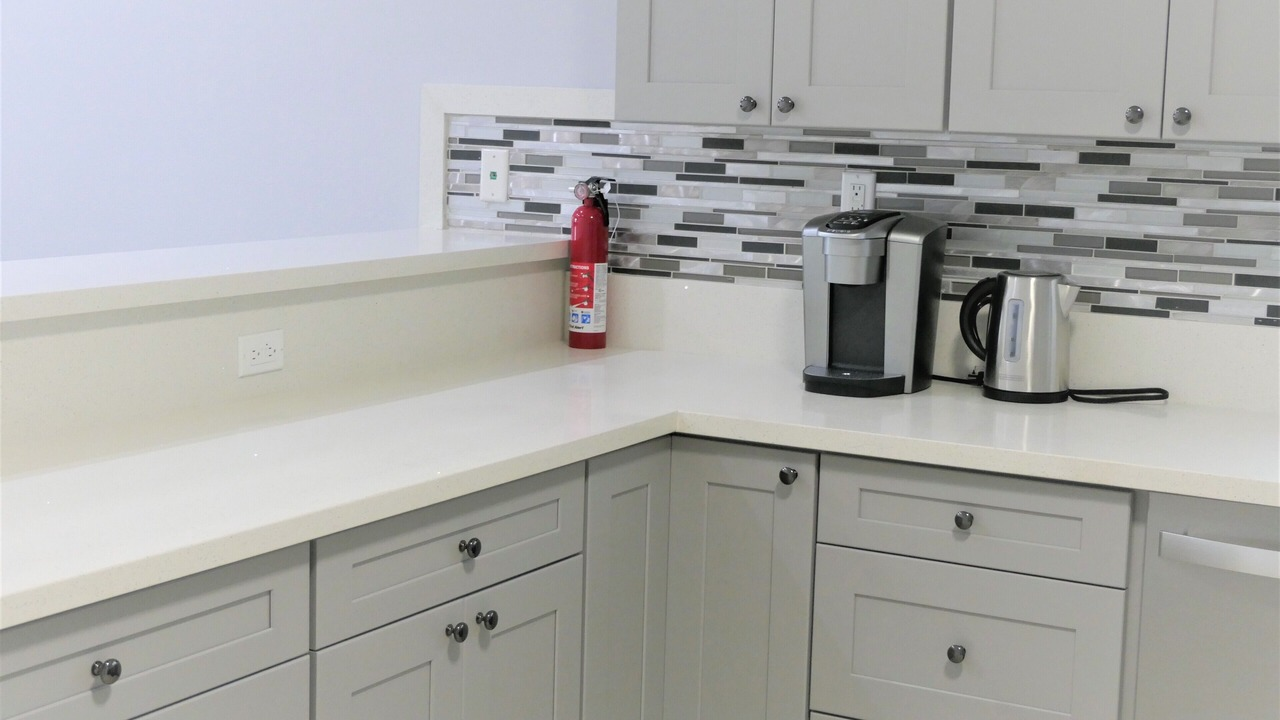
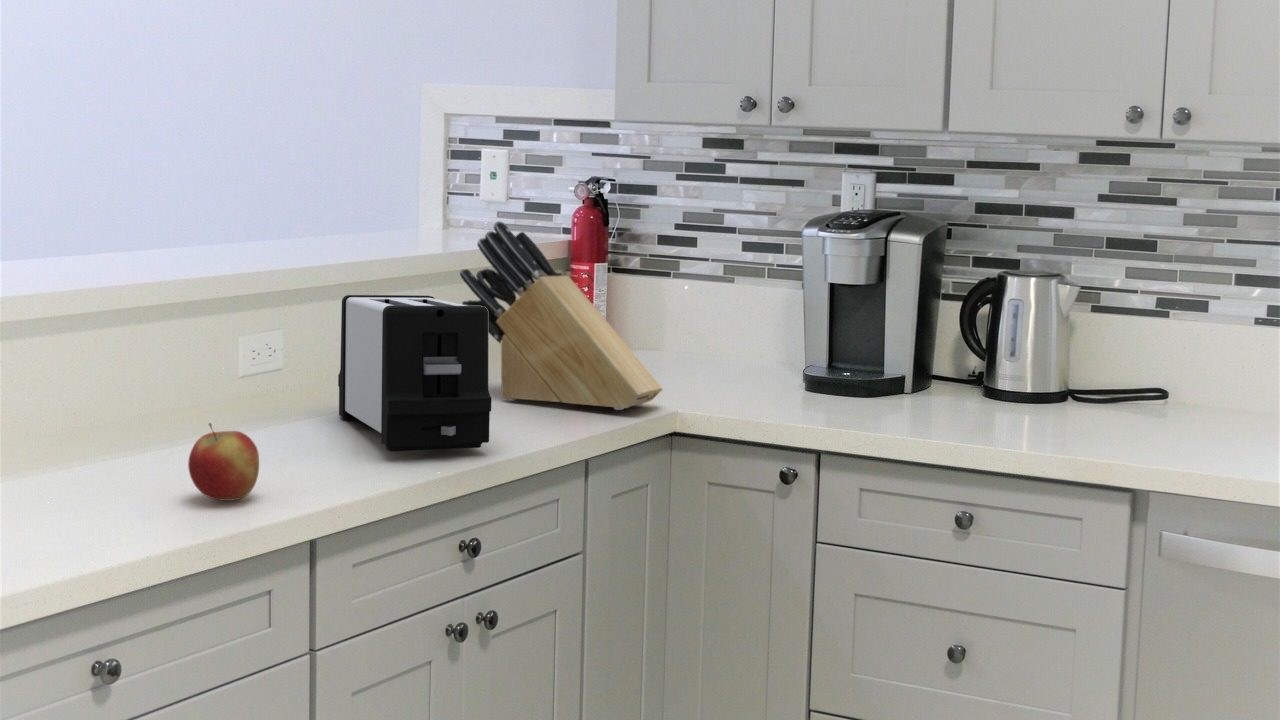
+ apple [187,422,260,502]
+ toaster [337,294,492,453]
+ knife block [459,220,663,411]
